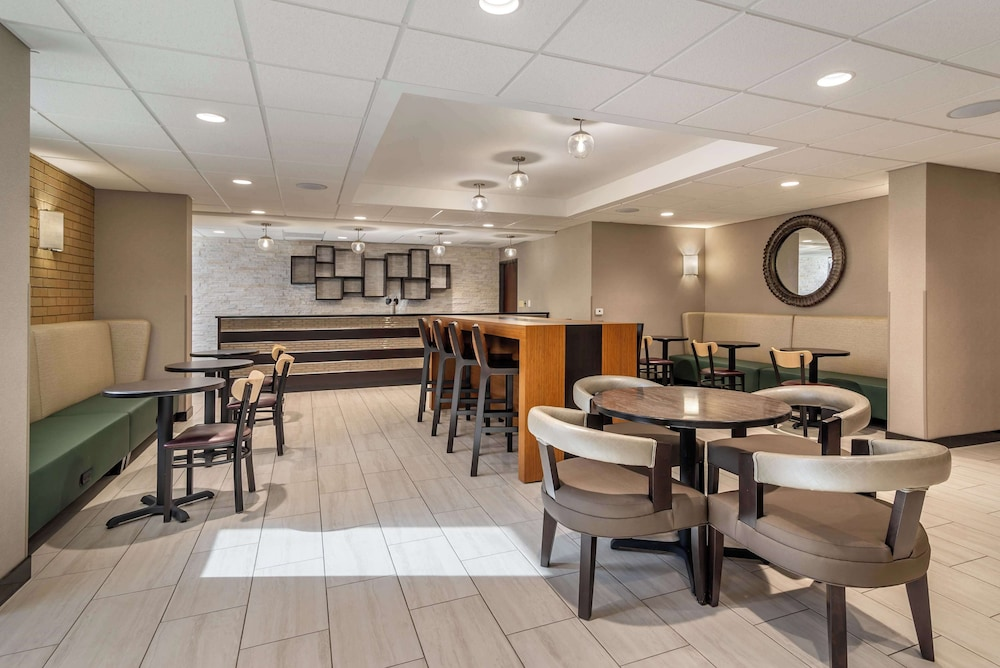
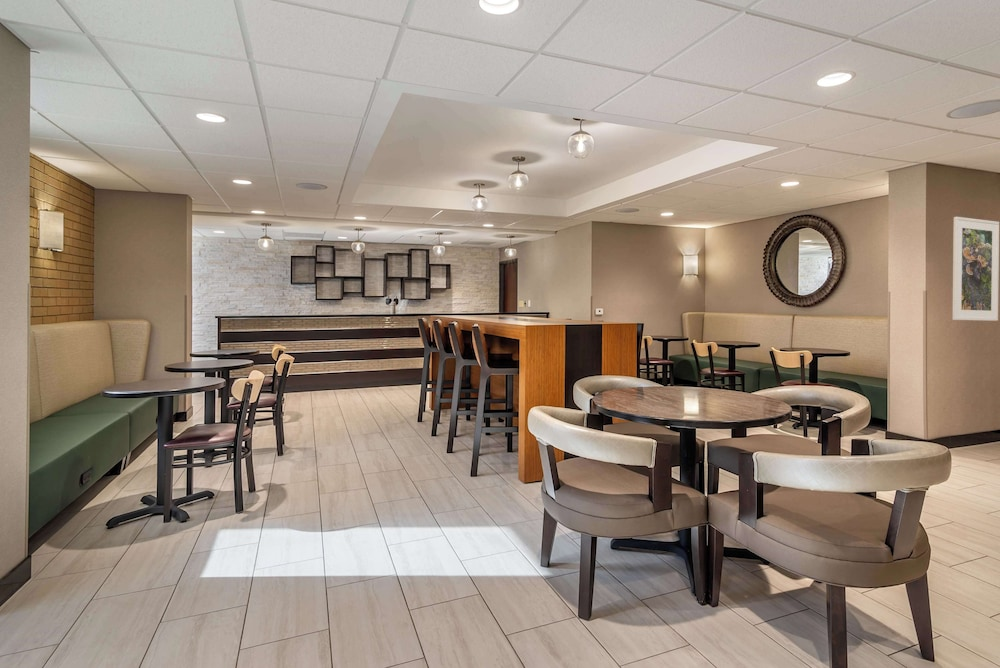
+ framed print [951,216,1000,322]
